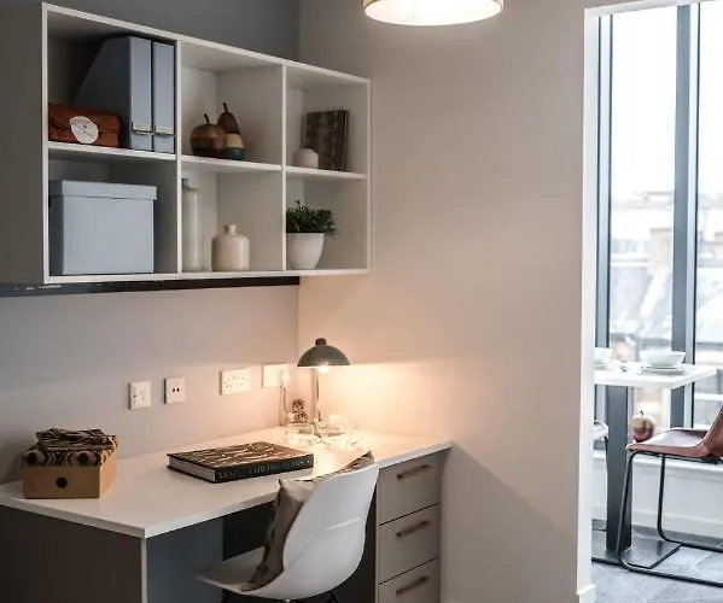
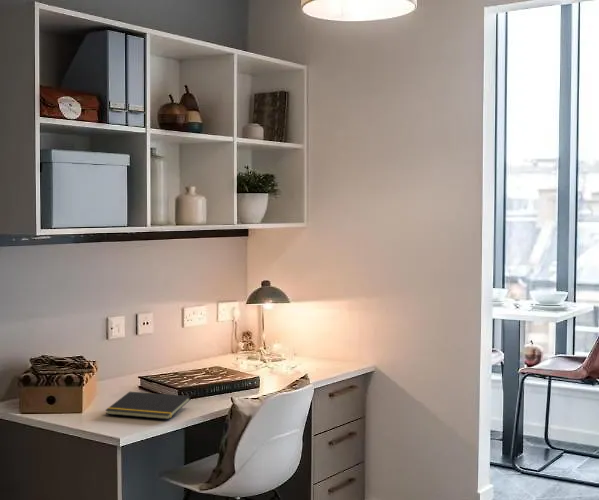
+ notepad [104,391,191,420]
